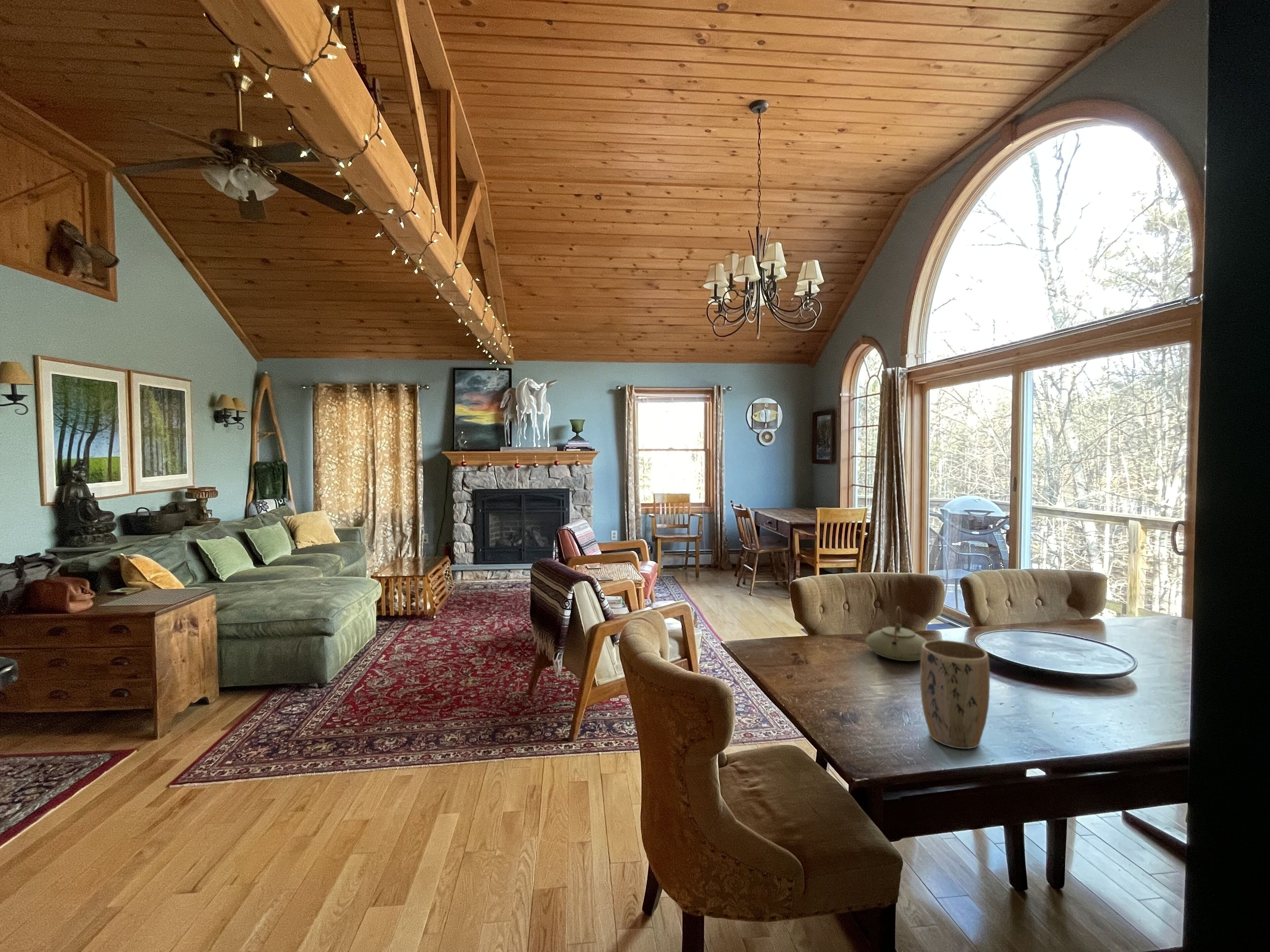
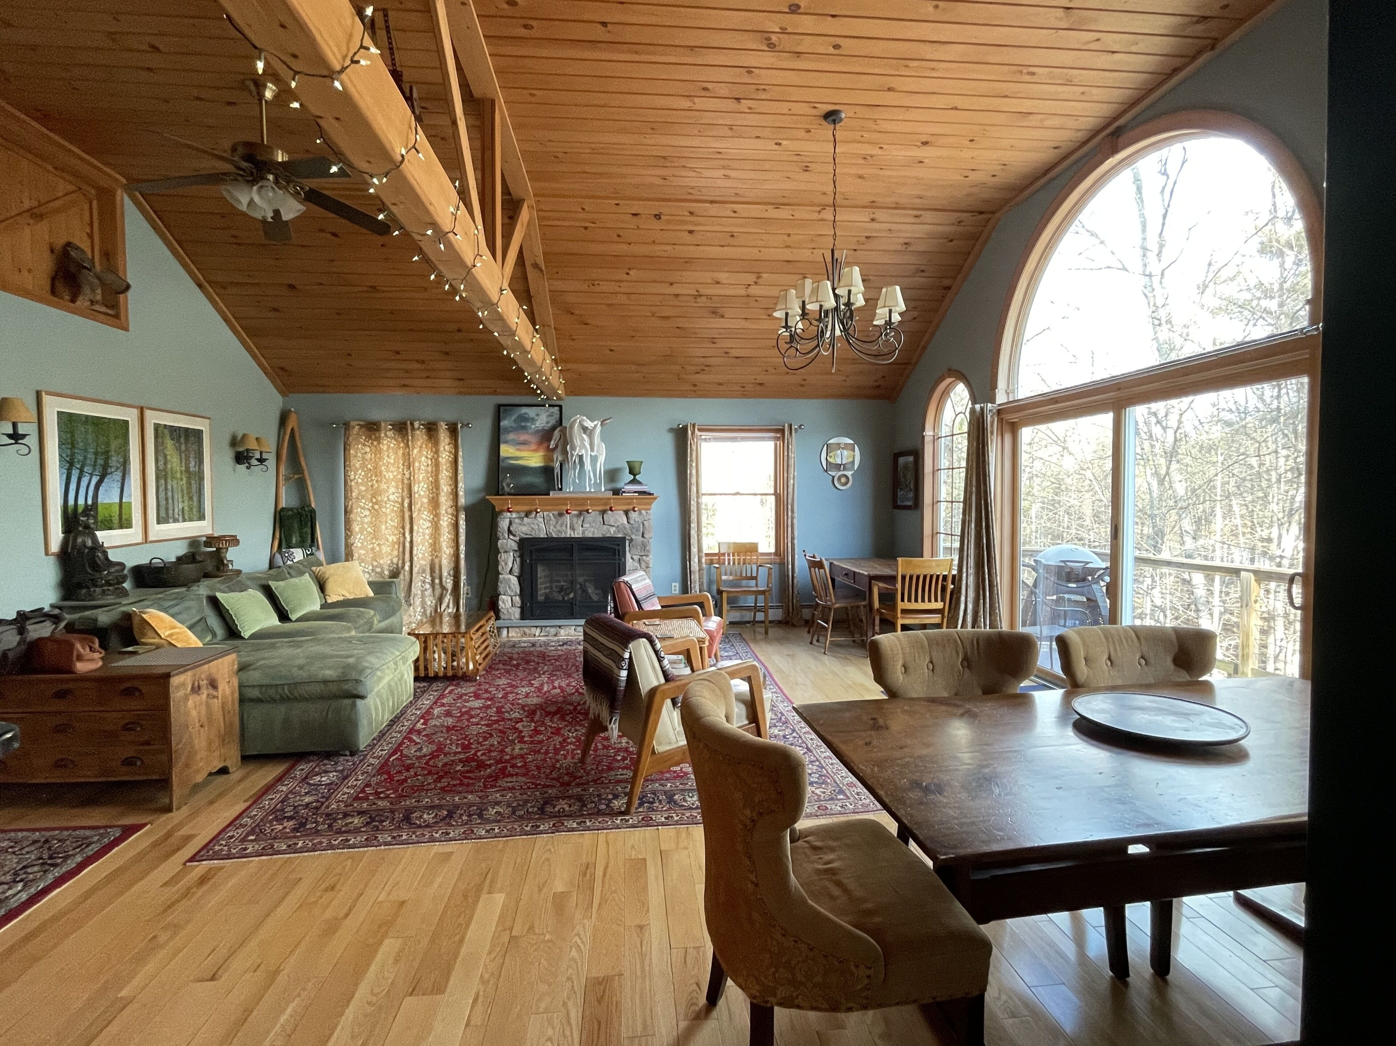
- teapot [865,606,927,661]
- plant pot [920,640,990,749]
